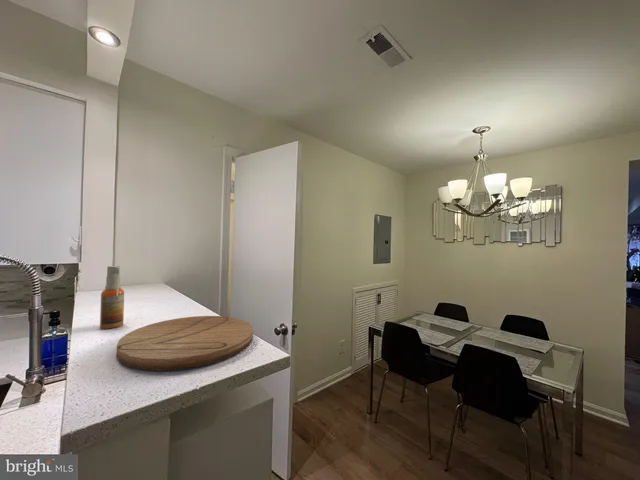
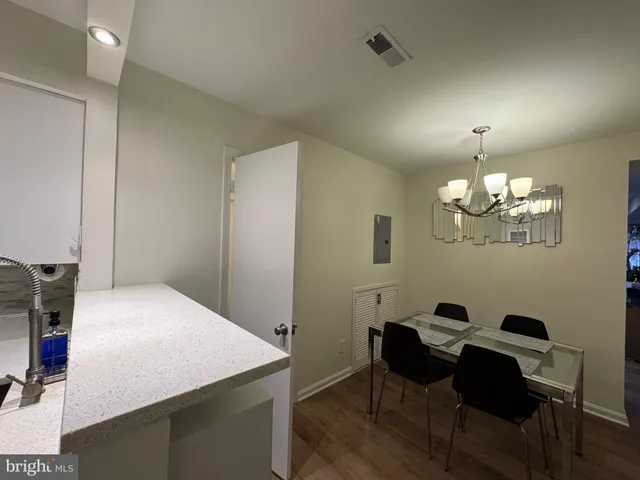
- spray bottle [99,265,125,330]
- cutting board [115,315,254,372]
